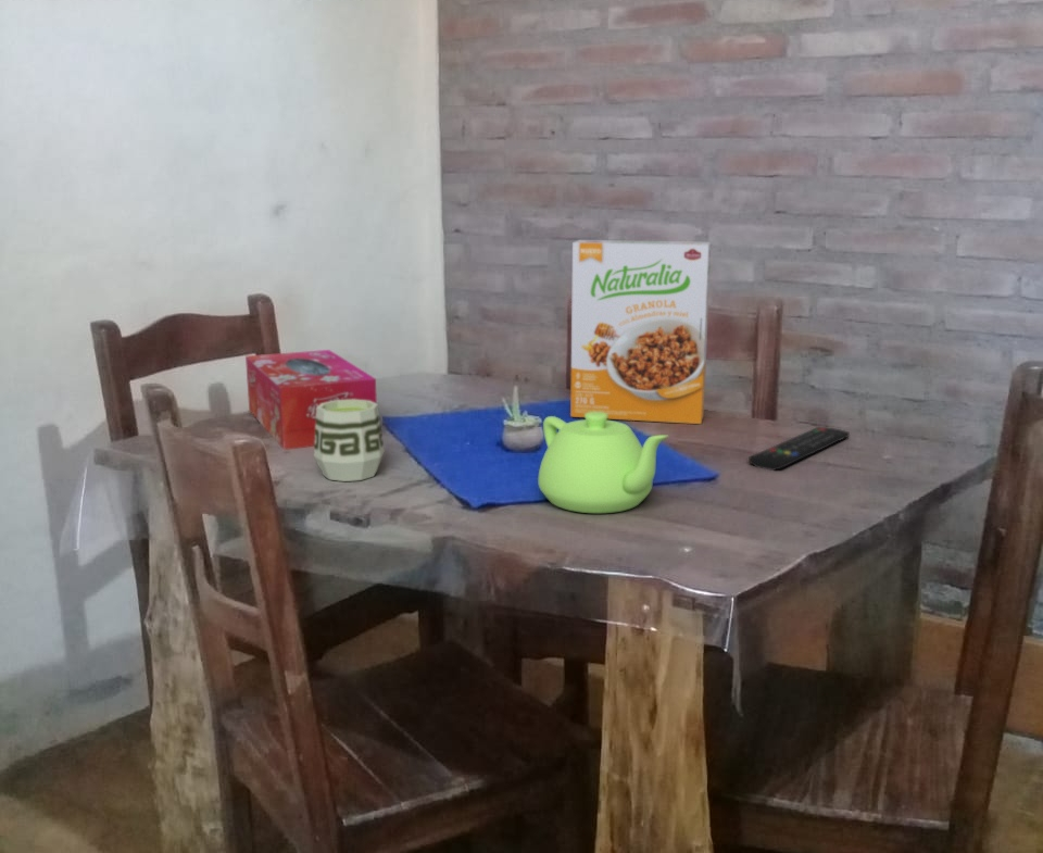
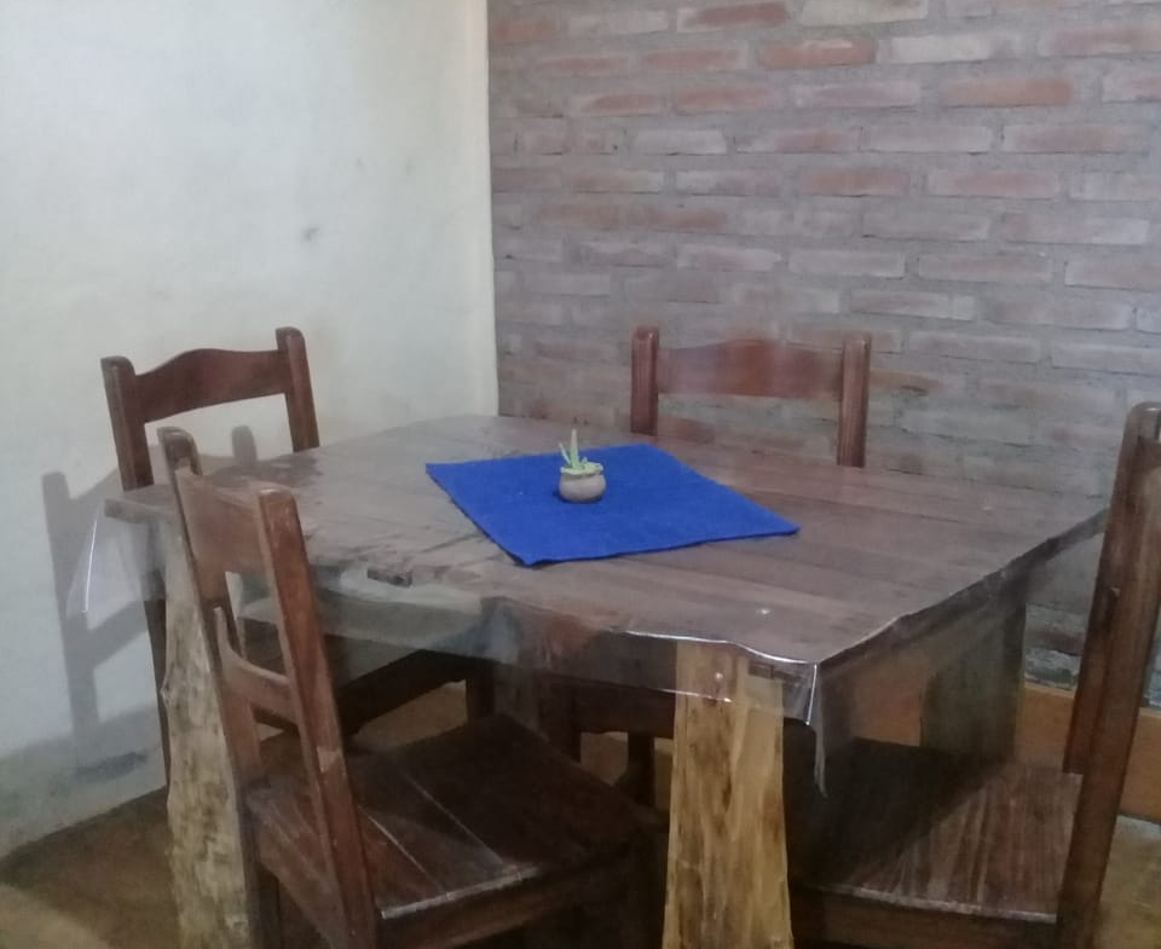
- tissue box [244,349,378,451]
- remote control [747,426,851,472]
- cereal box [569,239,712,425]
- teapot [537,412,669,514]
- cup [313,399,386,482]
